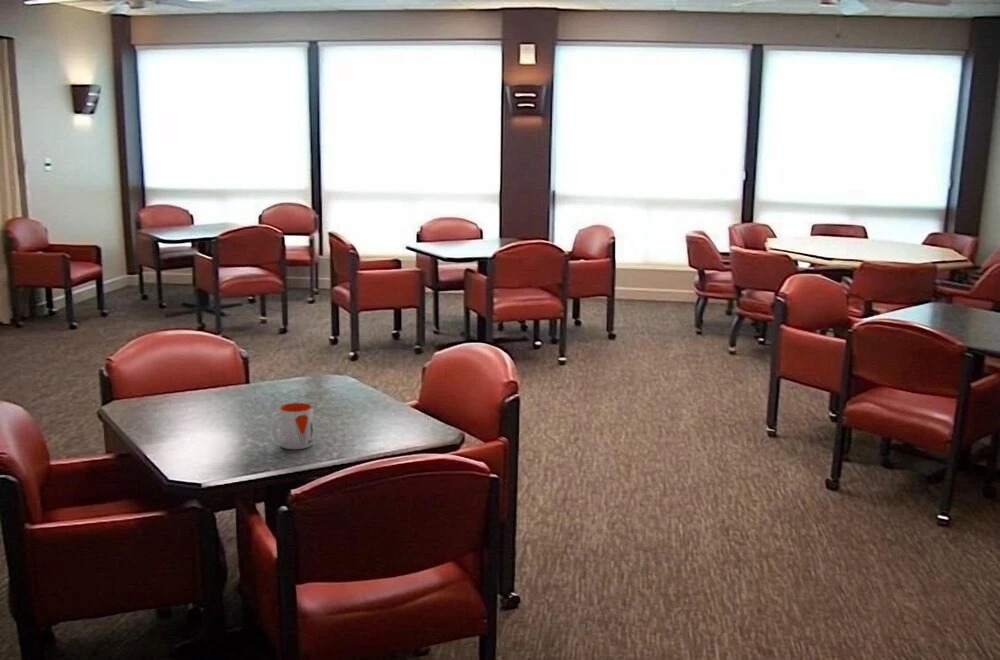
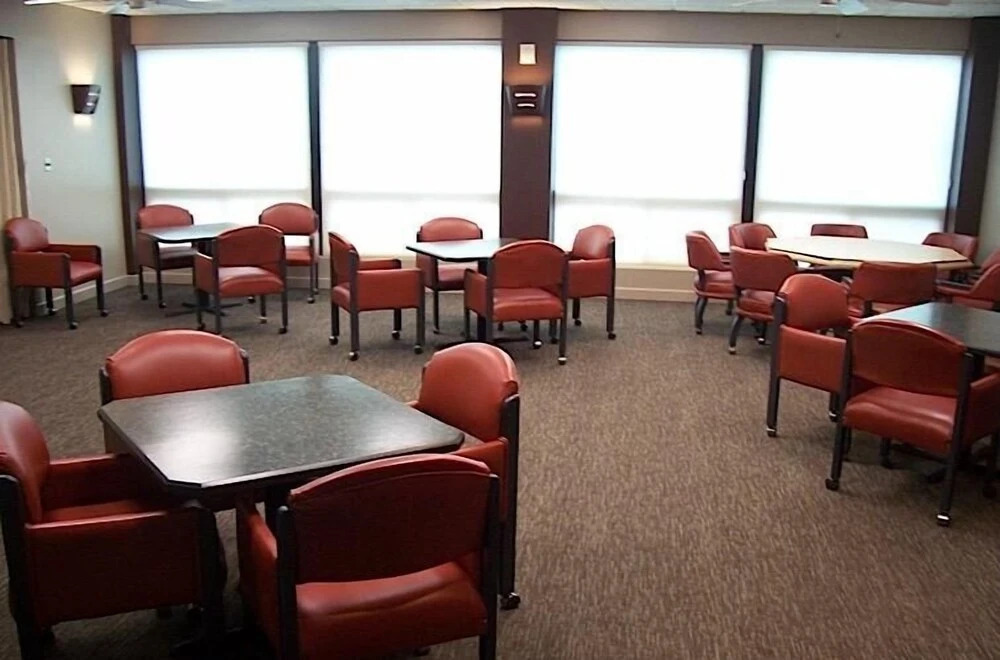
- mug [271,402,314,450]
